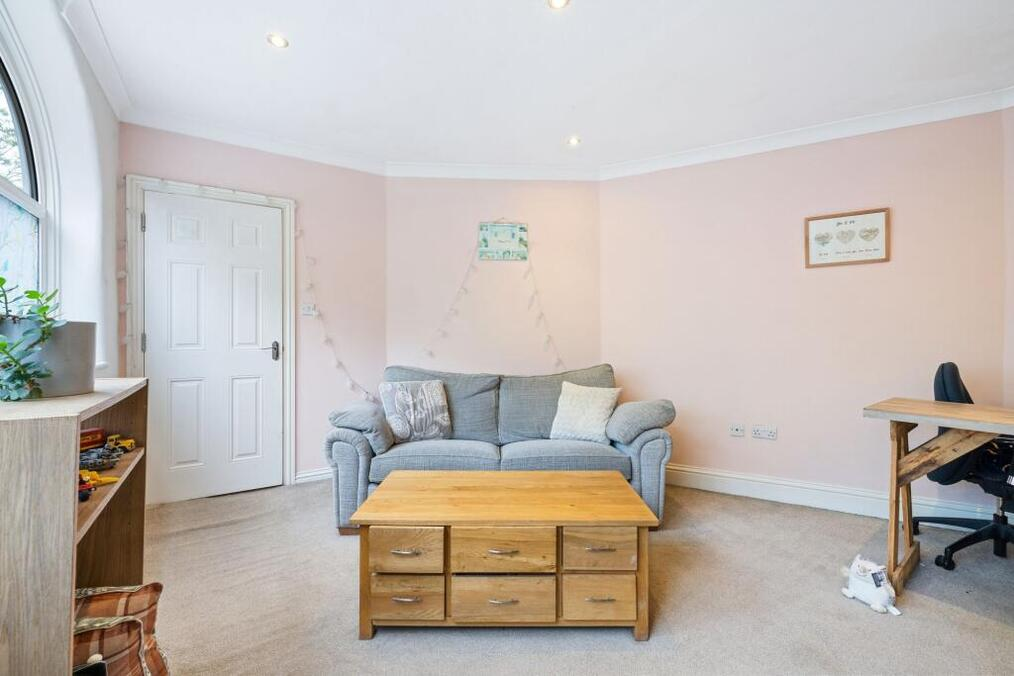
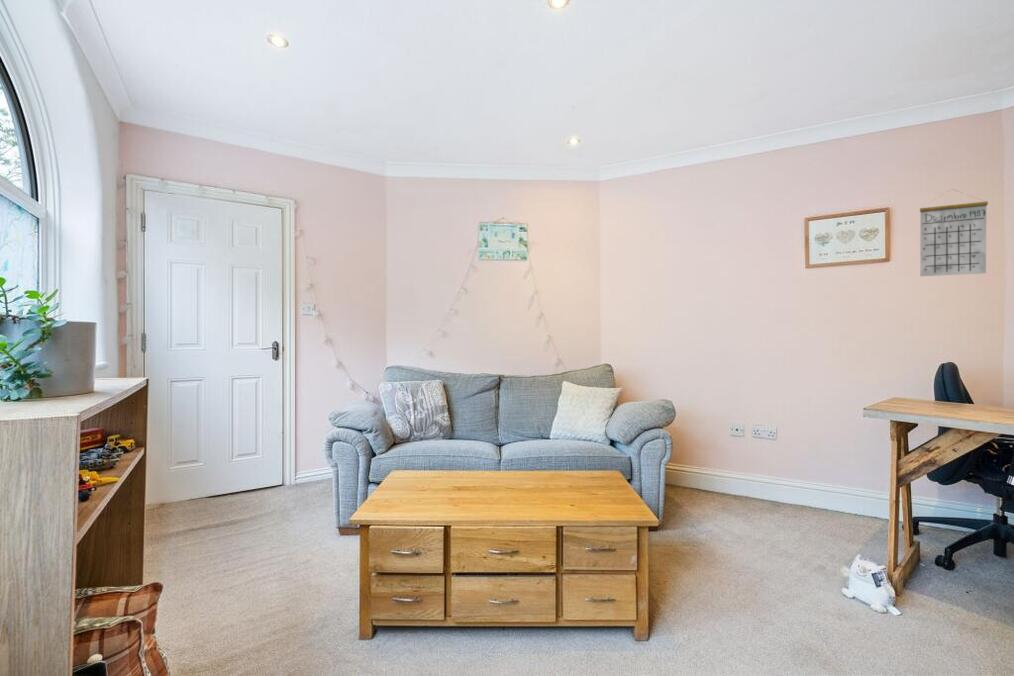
+ calendar [919,188,989,277]
